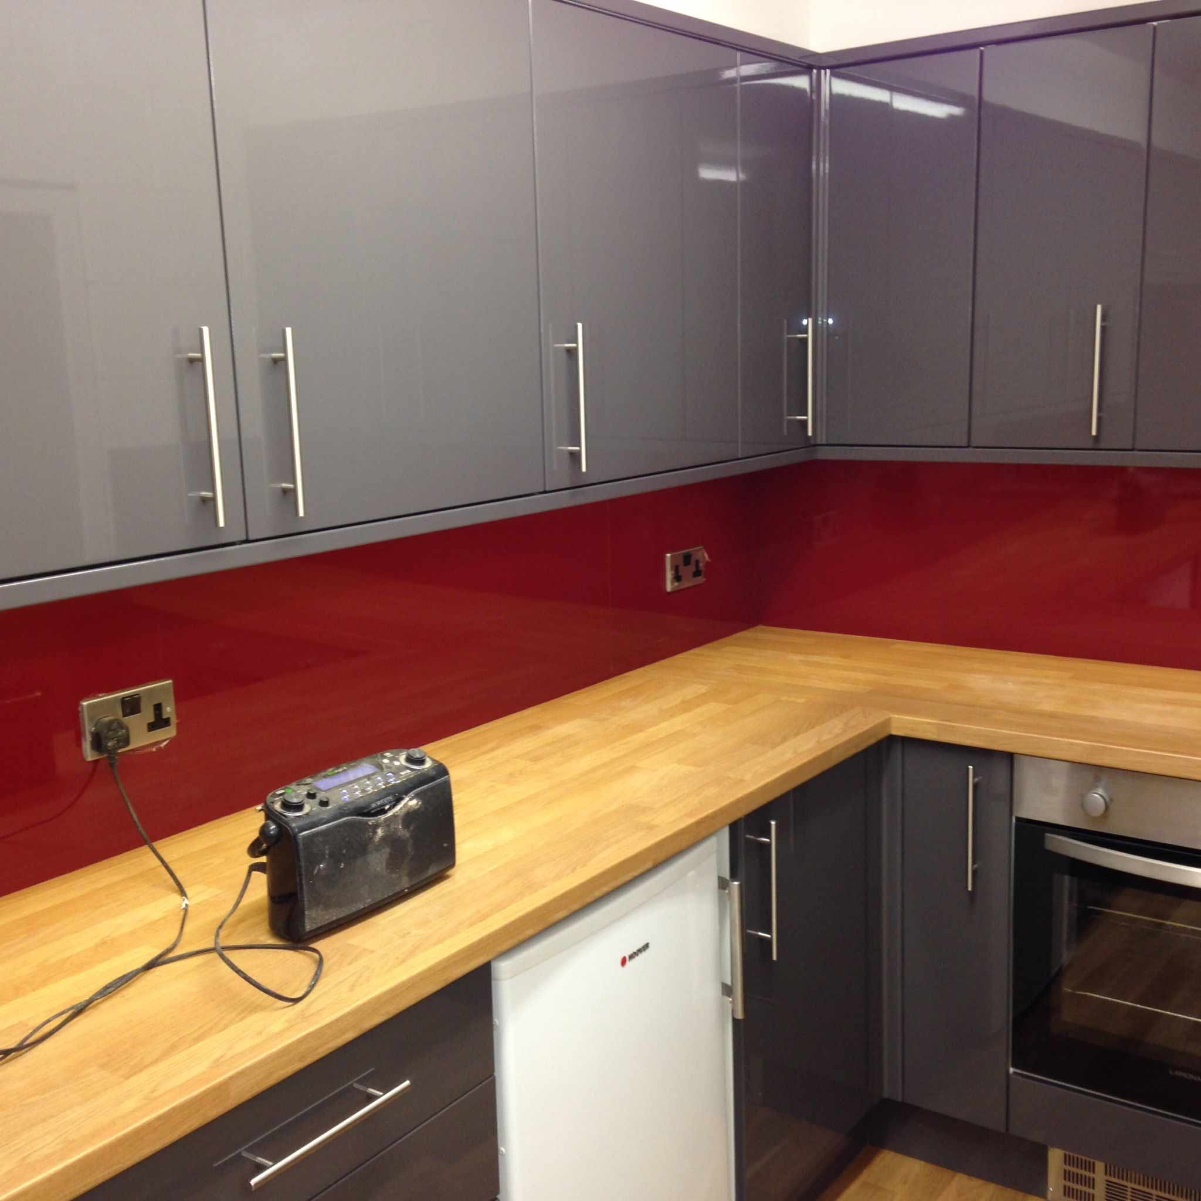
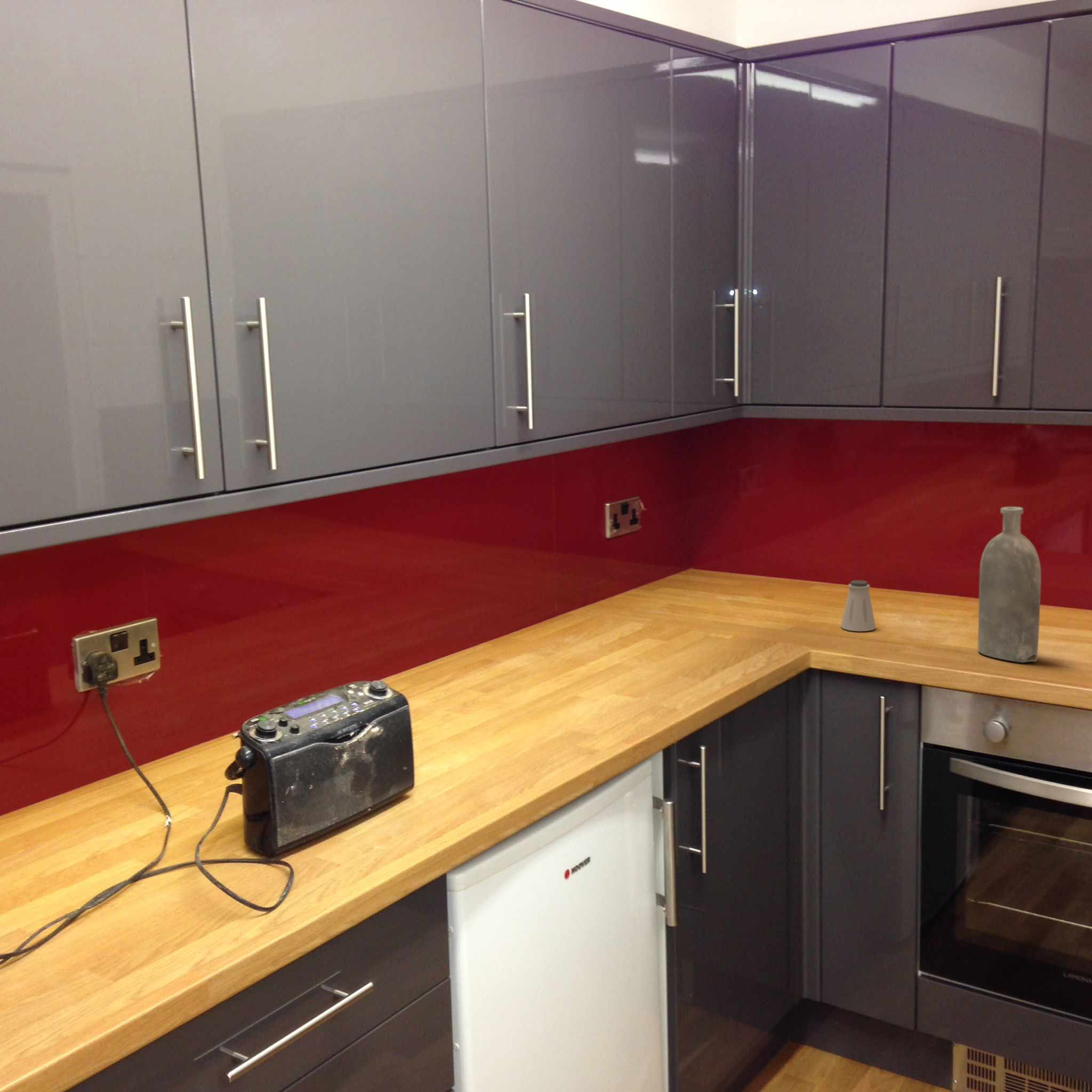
+ bottle [977,506,1041,663]
+ saltshaker [840,580,876,632]
